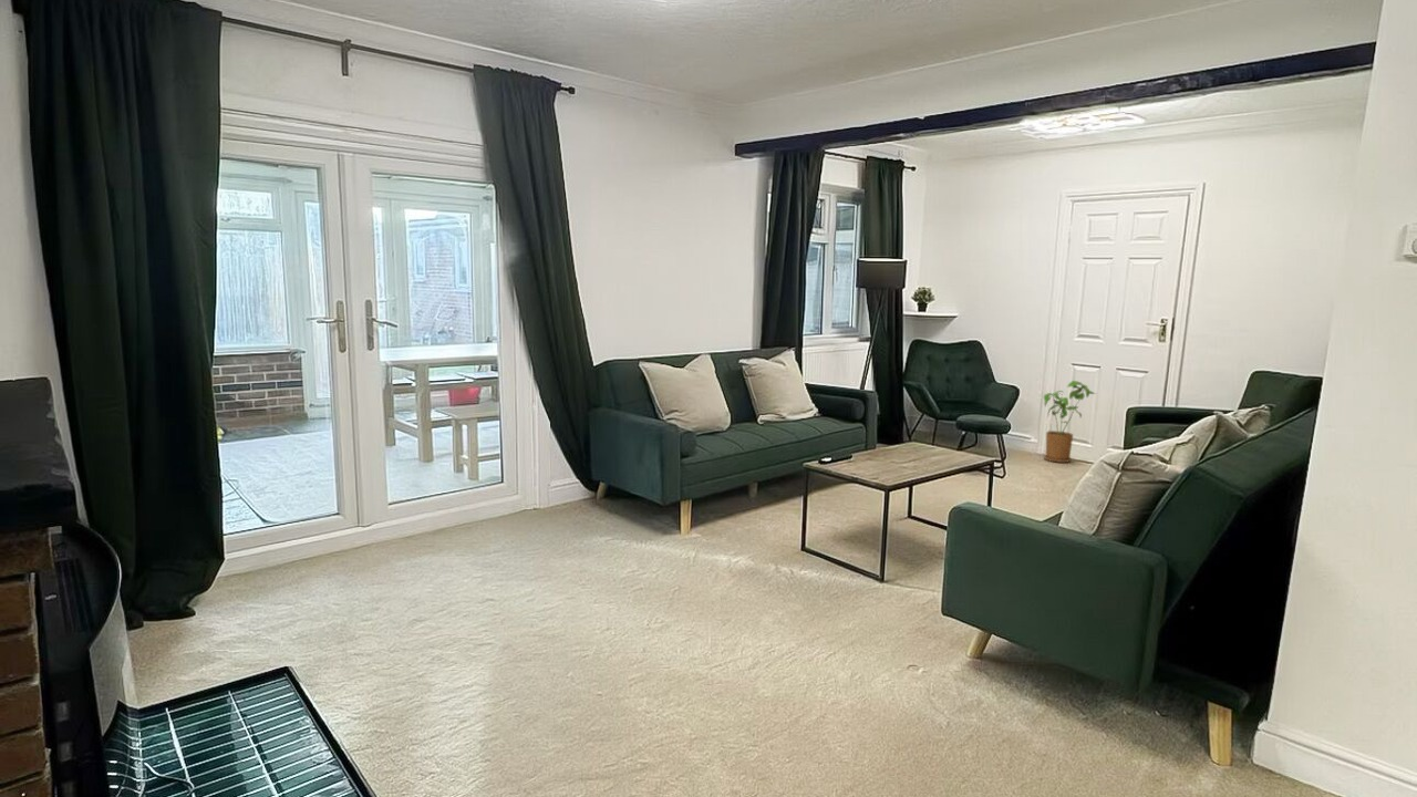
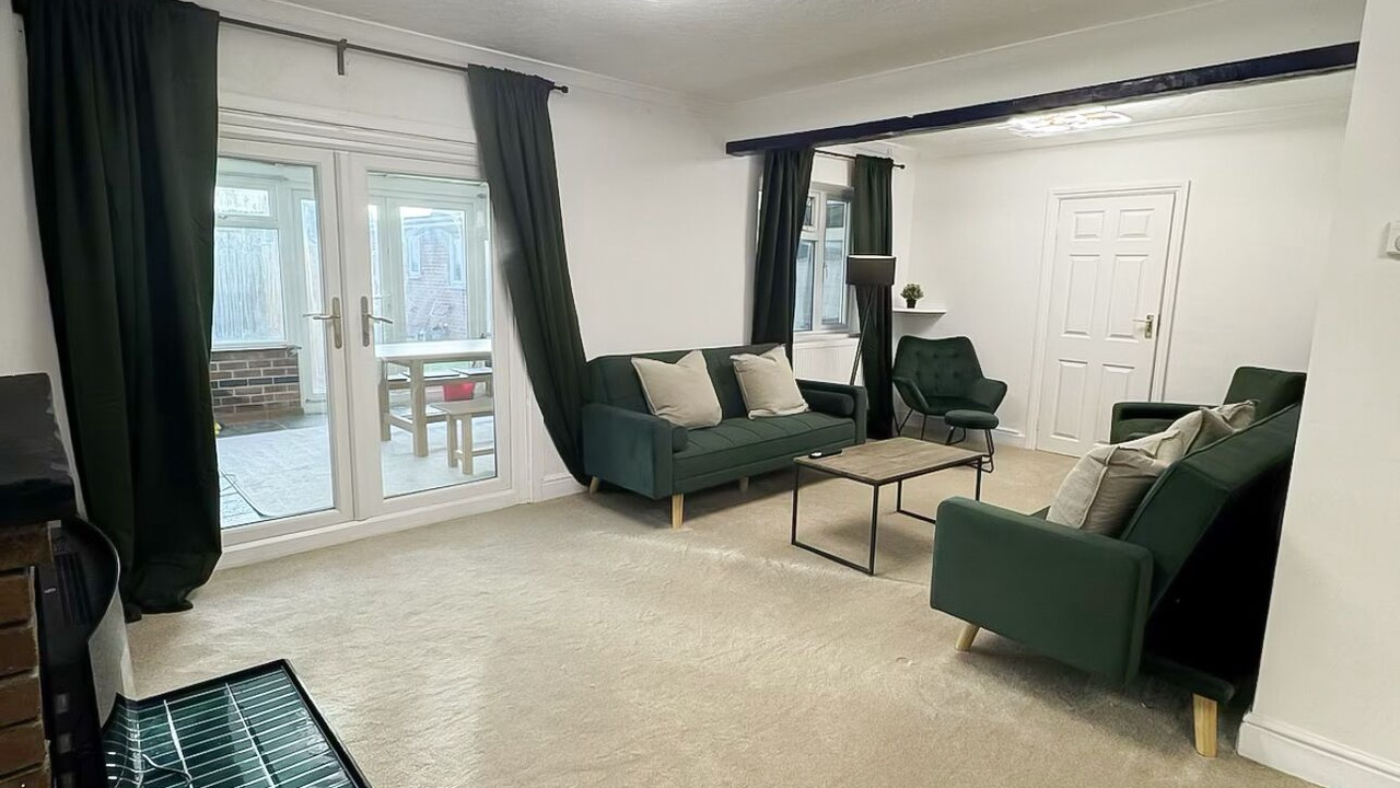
- house plant [1043,380,1098,464]
